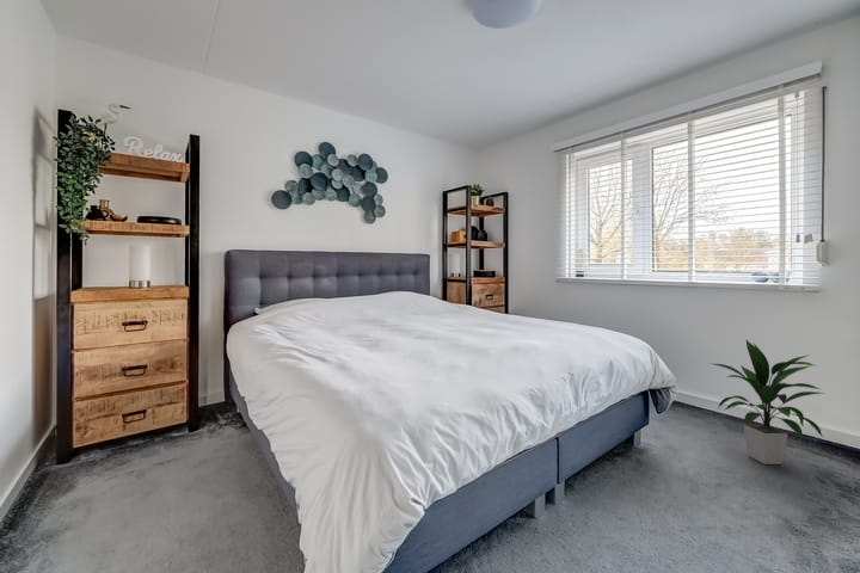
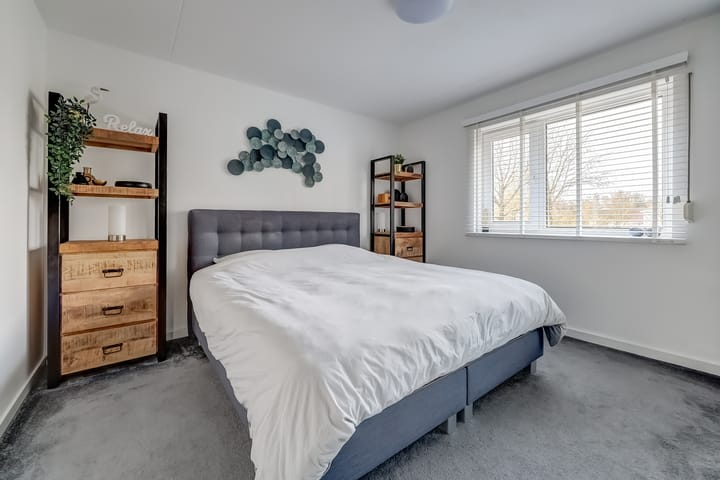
- indoor plant [707,339,824,466]
